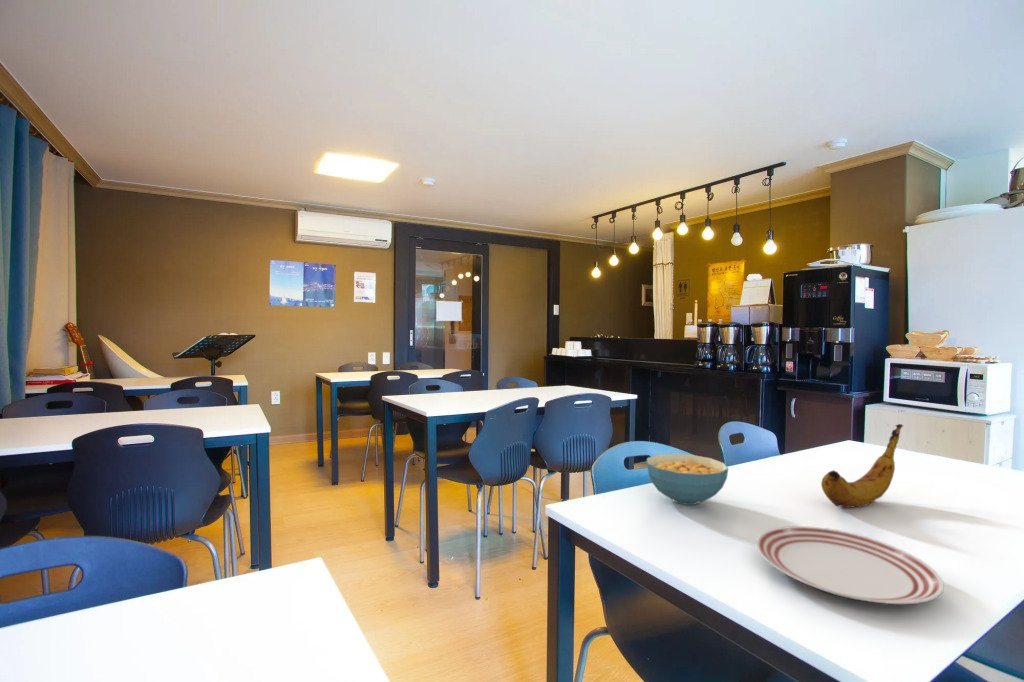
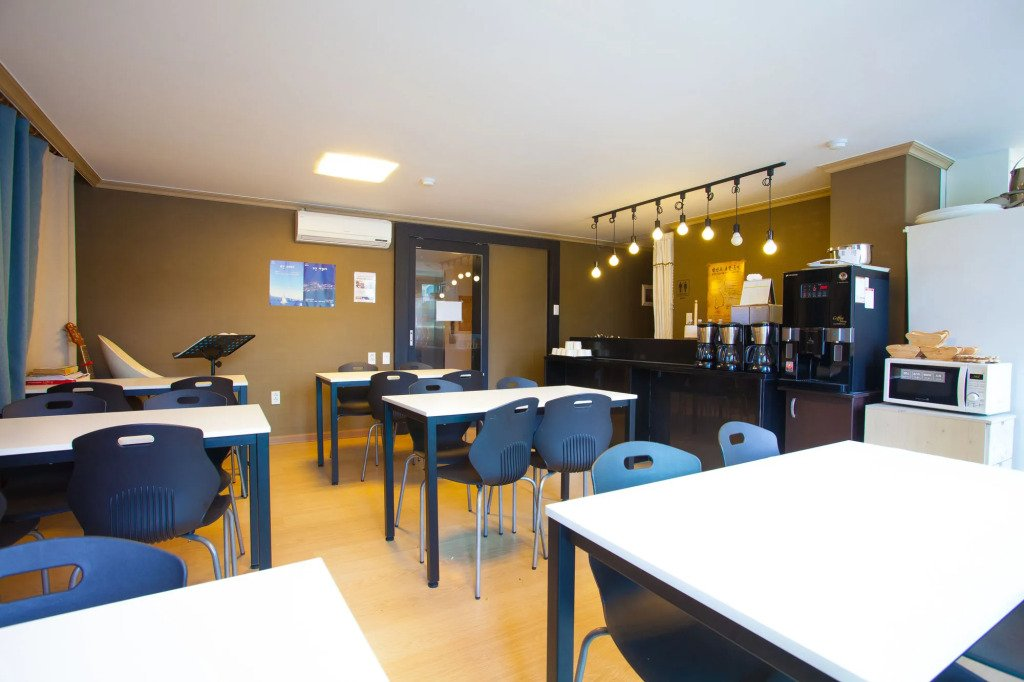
- dinner plate [755,525,945,605]
- banana [820,423,905,509]
- cereal bowl [646,453,729,506]
